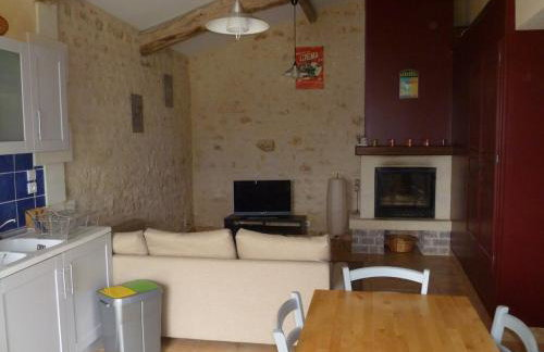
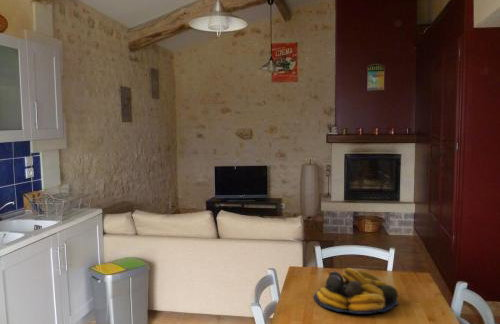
+ fruit bowl [313,267,400,315]
